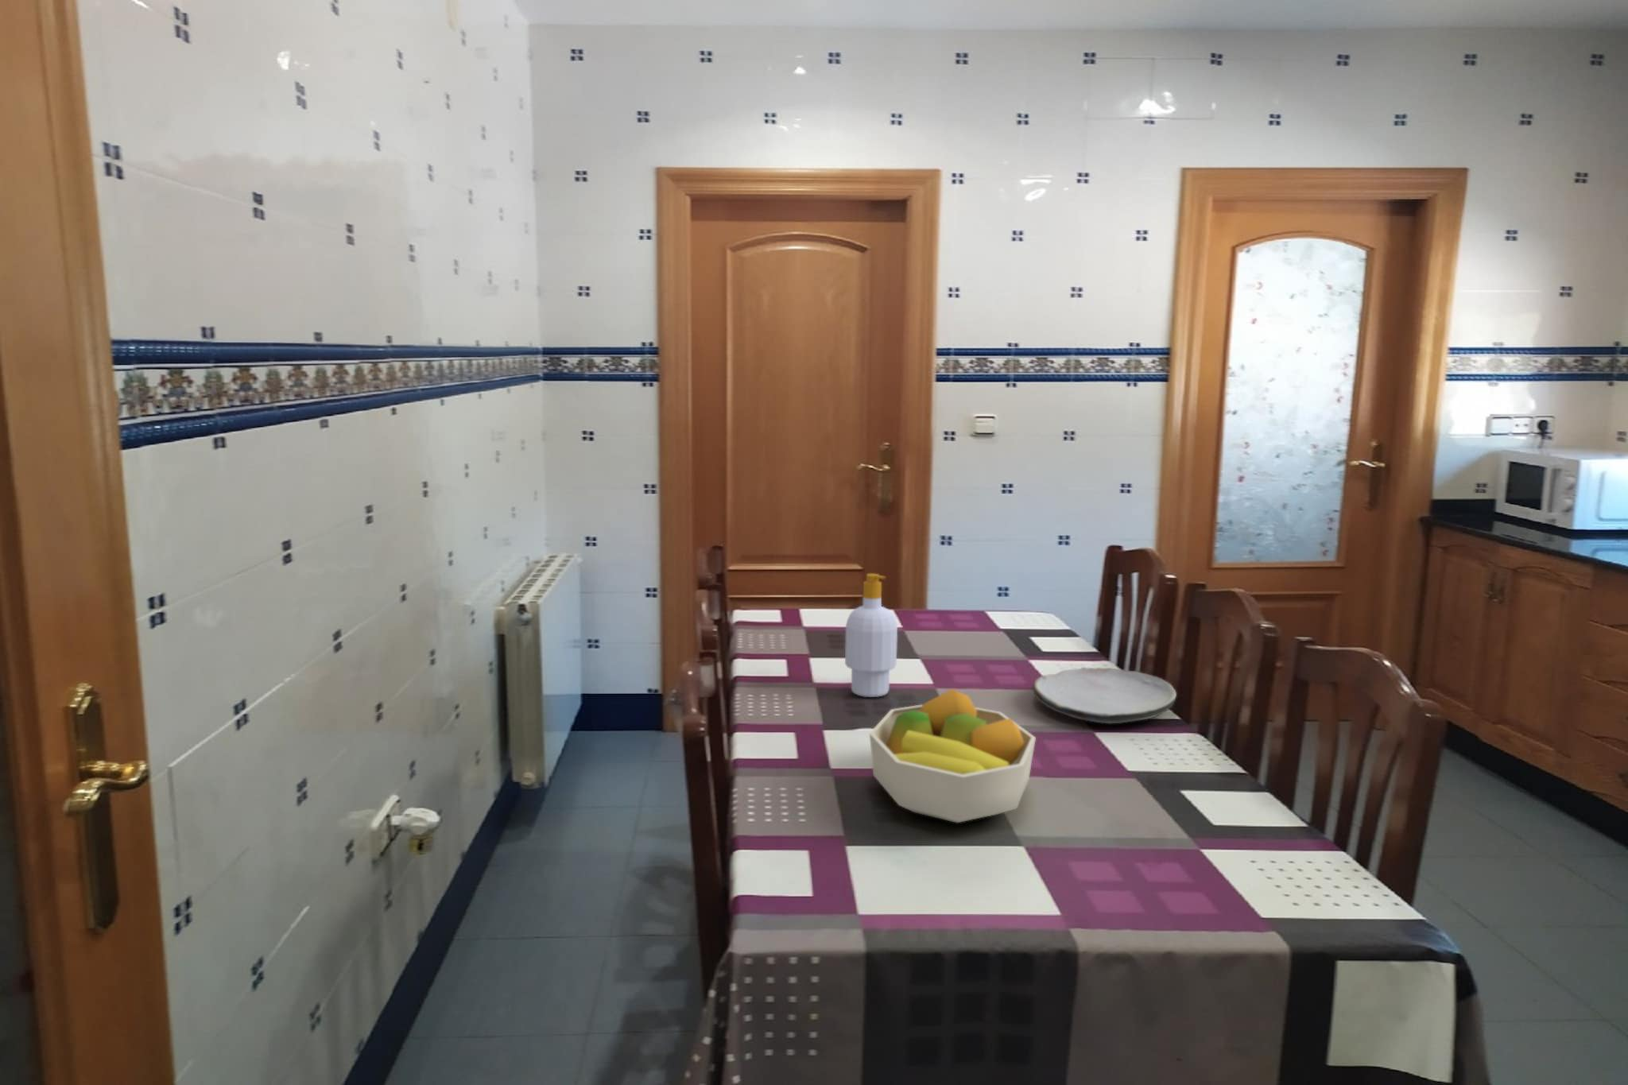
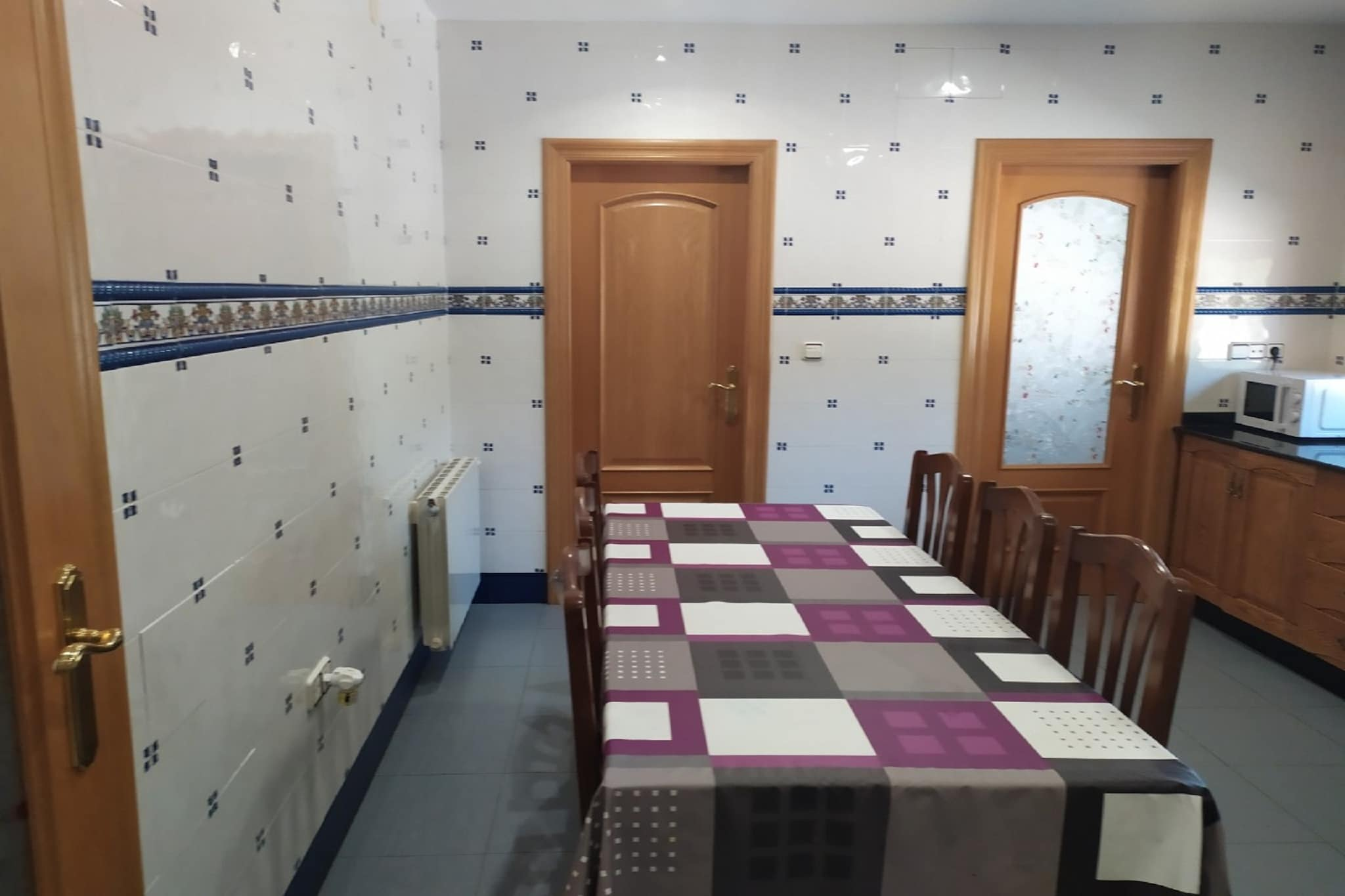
- fruit bowl [869,688,1036,823]
- soap bottle [844,573,898,698]
- plate [1031,667,1178,724]
